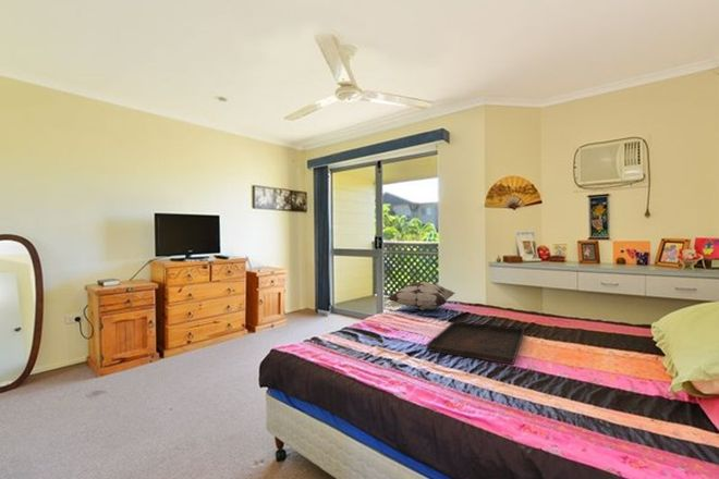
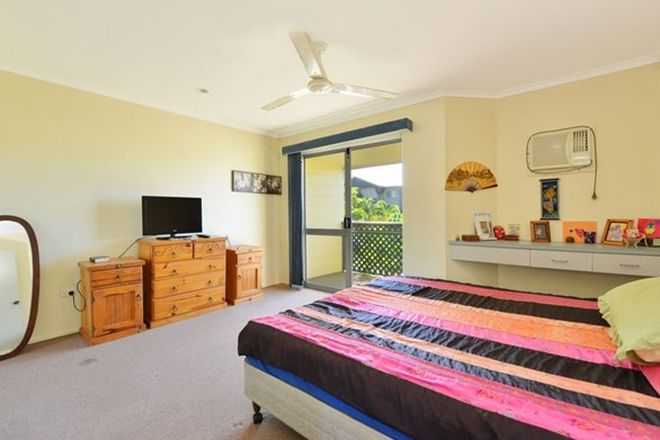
- serving tray [425,320,525,366]
- decorative pillow [387,281,456,311]
